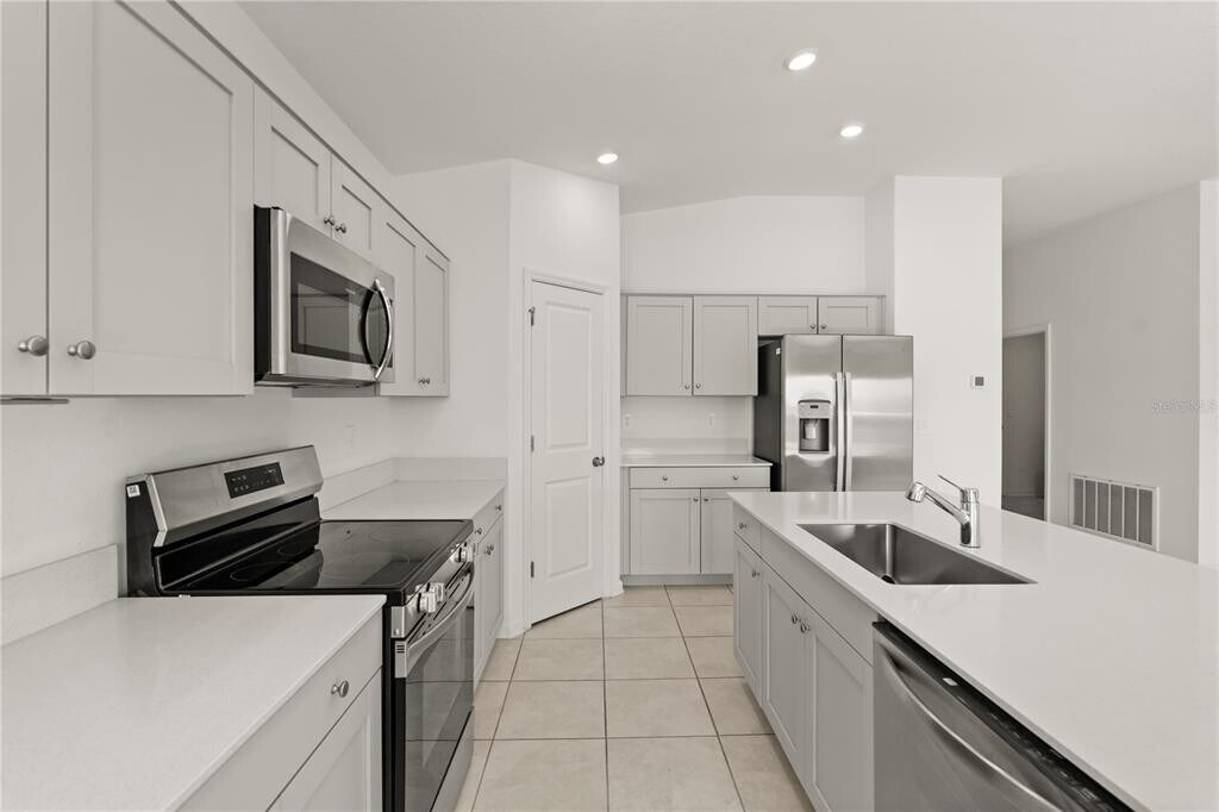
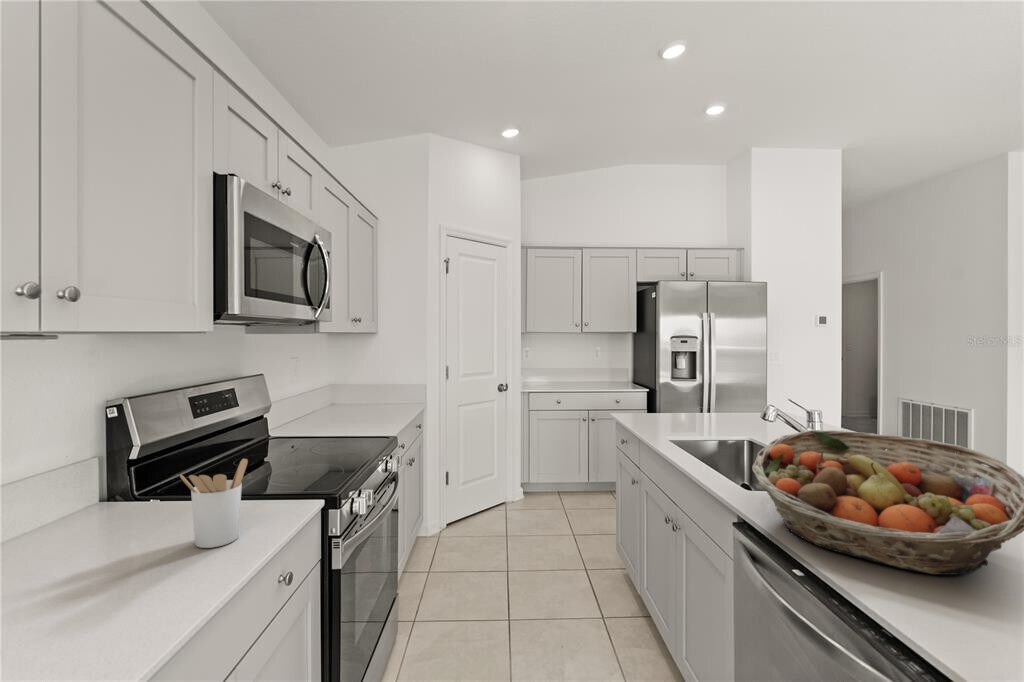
+ fruit basket [751,429,1024,576]
+ utensil holder [179,458,249,549]
